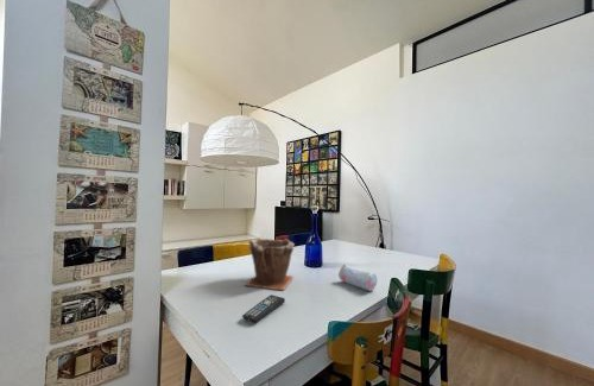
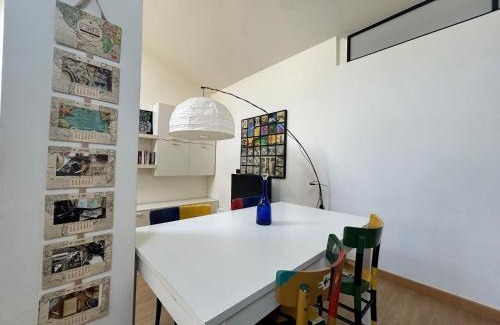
- plant pot [244,238,296,292]
- remote control [241,293,286,324]
- pencil case [337,264,378,292]
